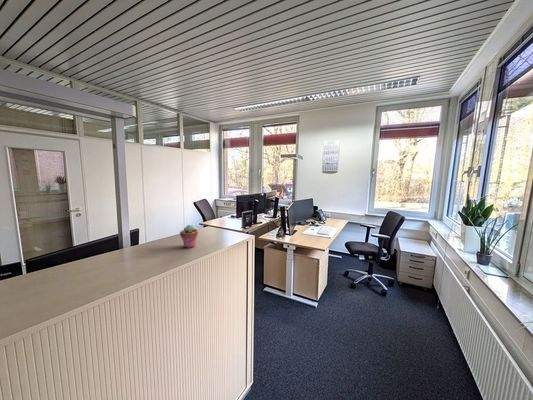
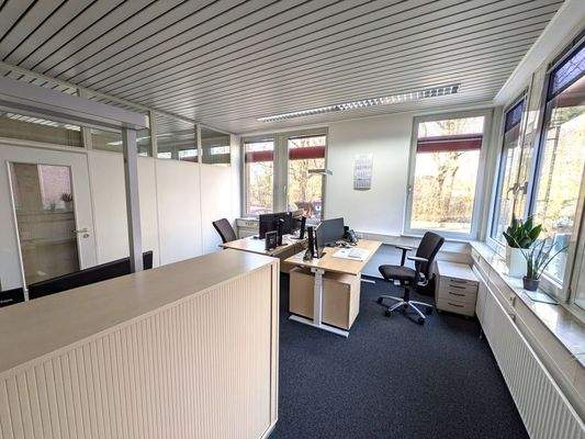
- potted succulent [179,224,199,249]
